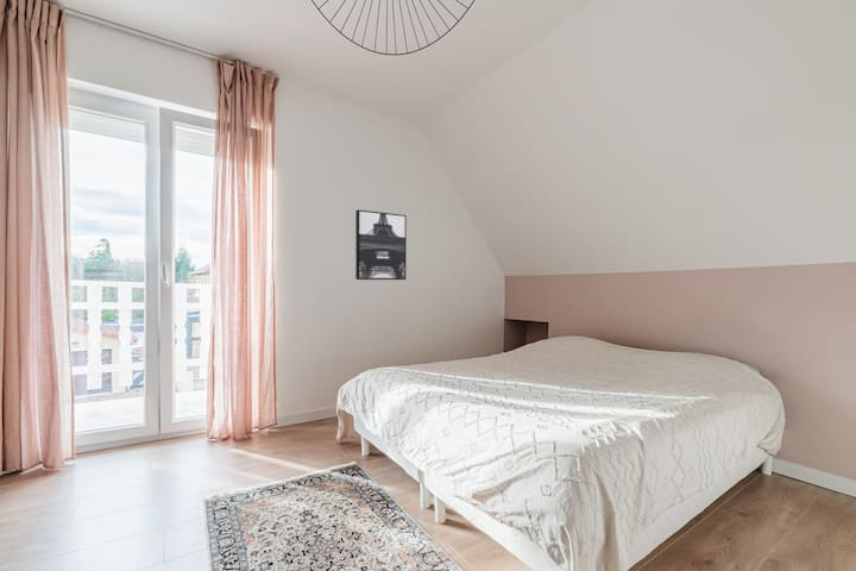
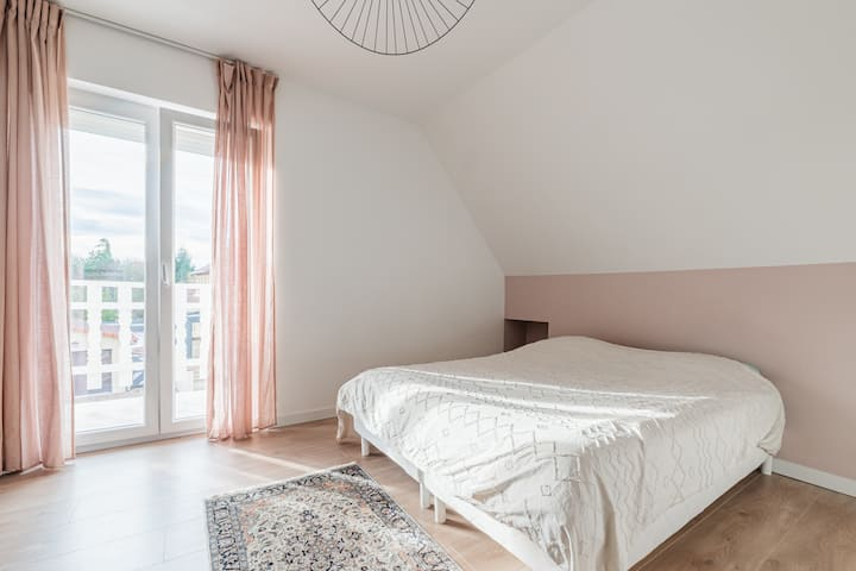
- wall art [354,208,408,281]
